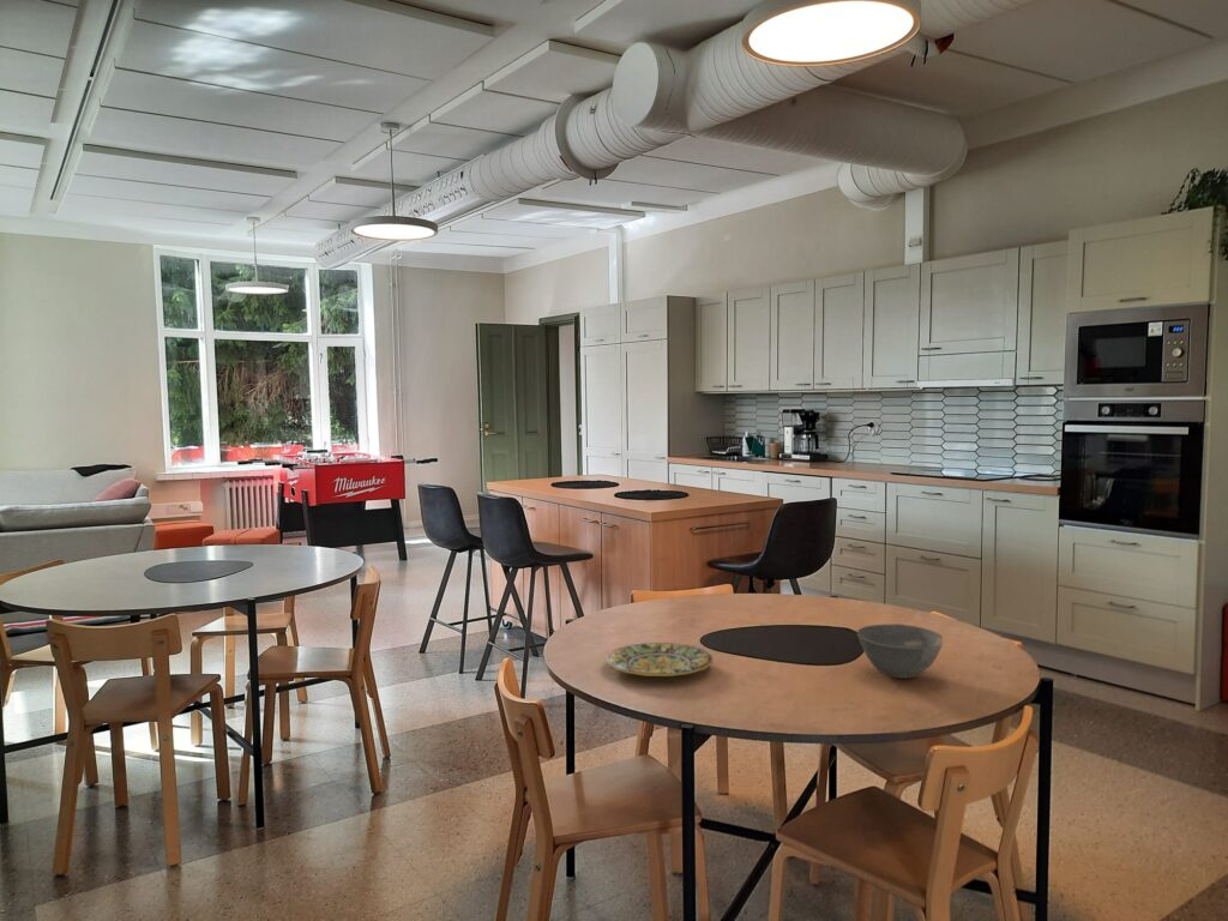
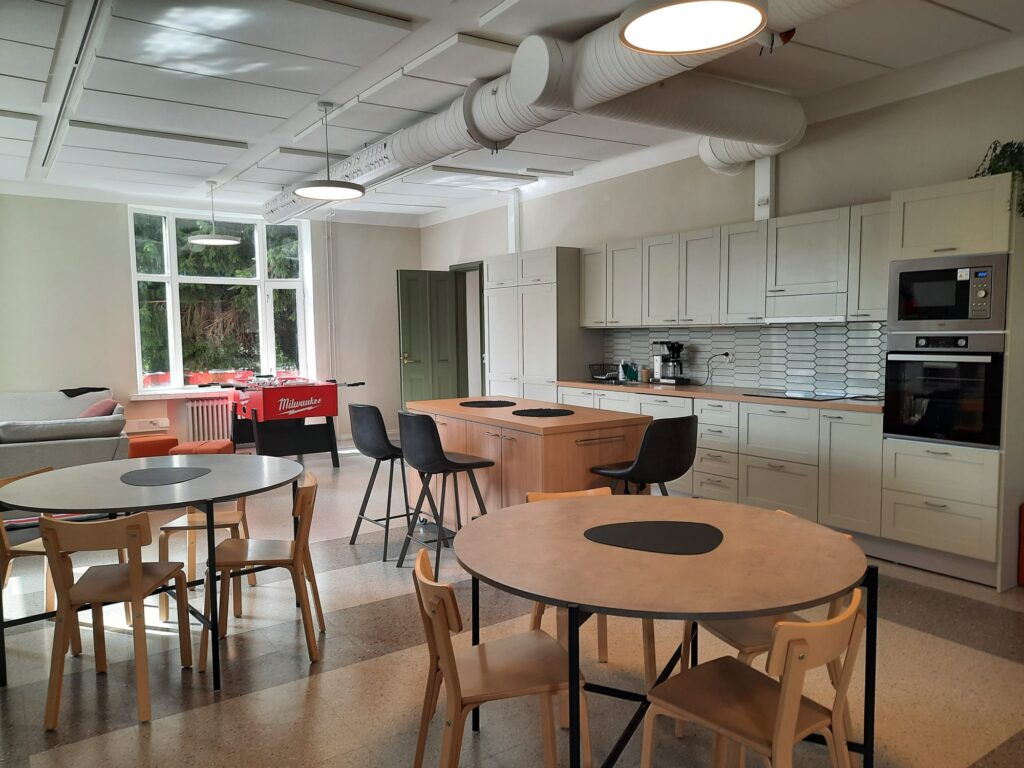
- plate [603,642,714,678]
- bowl [856,622,944,680]
